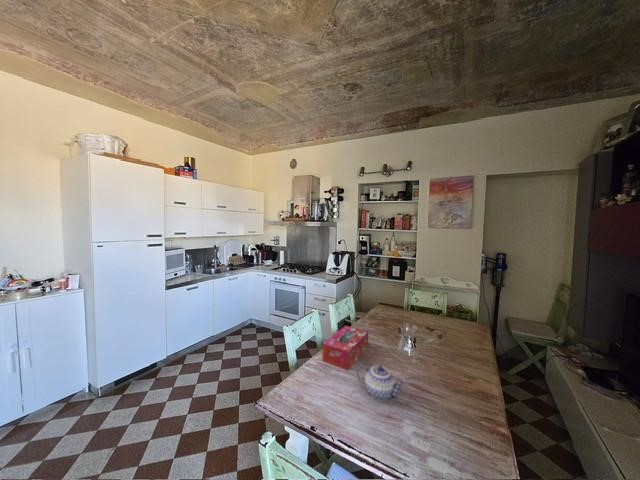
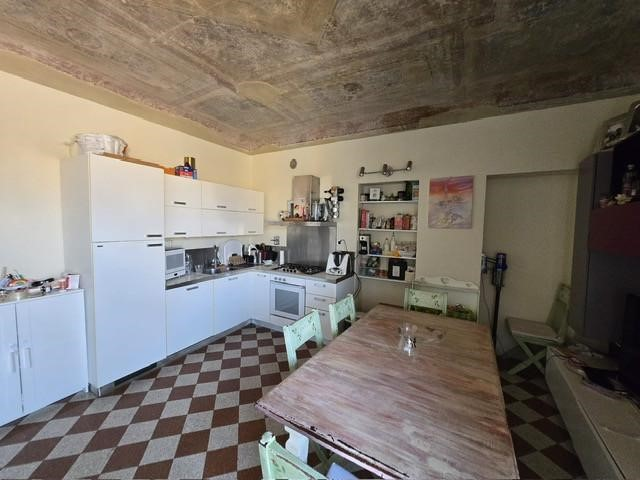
- tissue box [322,325,369,371]
- teapot [356,364,407,402]
